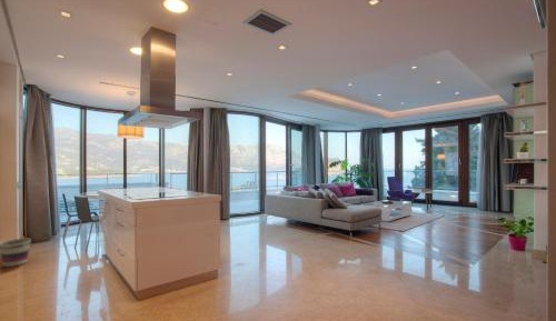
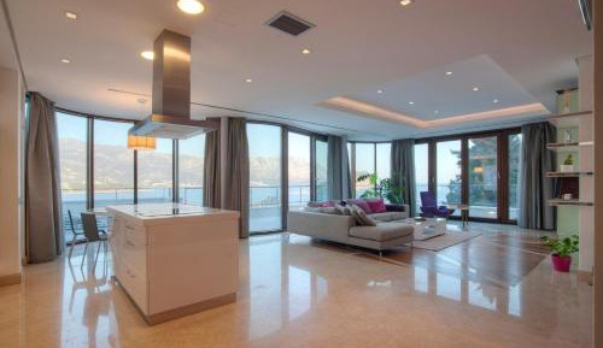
- basket [0,237,32,268]
